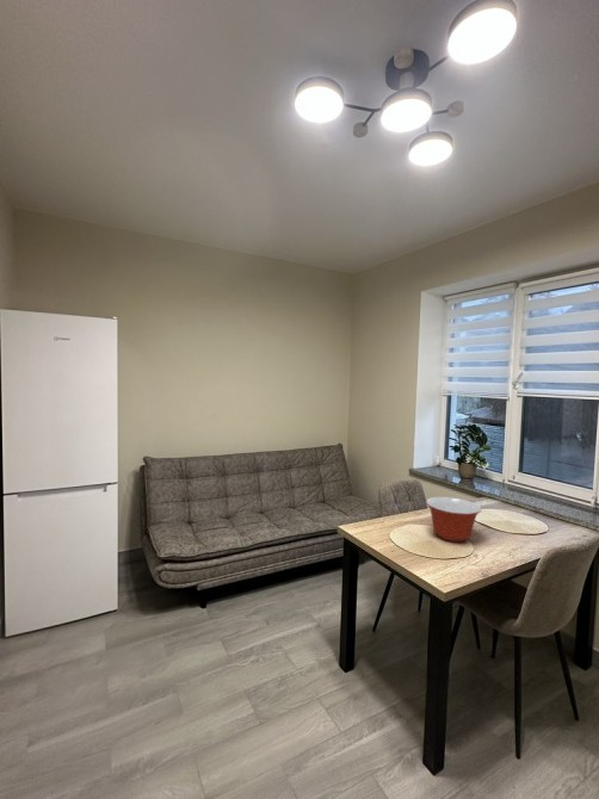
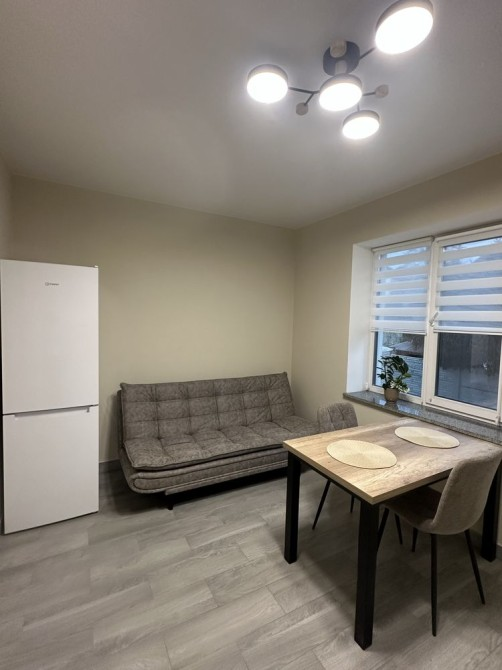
- mixing bowl [425,496,482,543]
